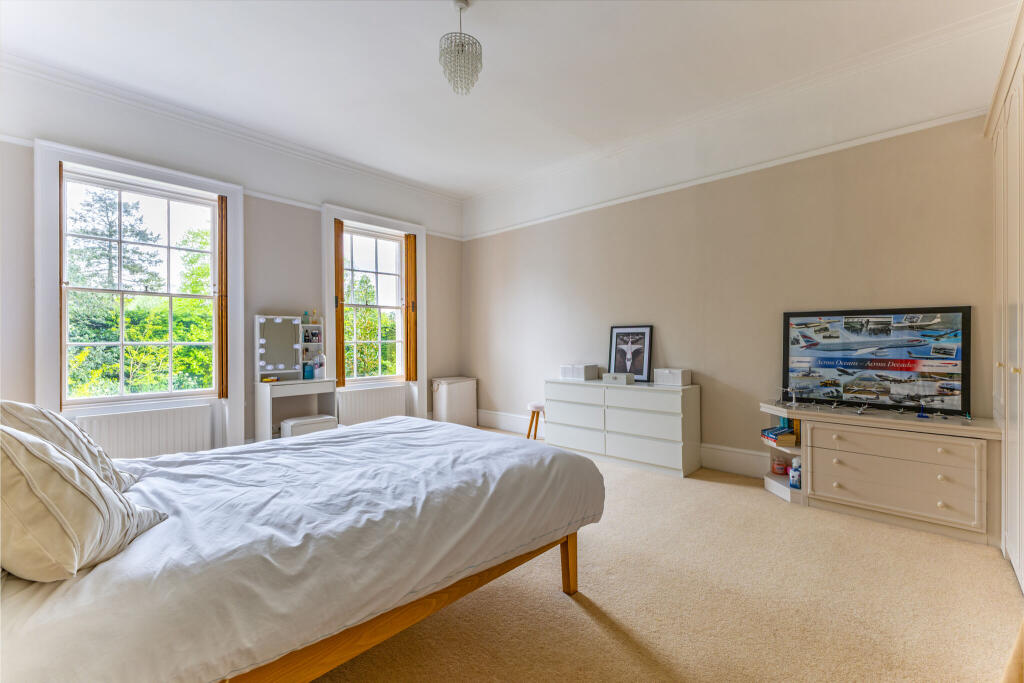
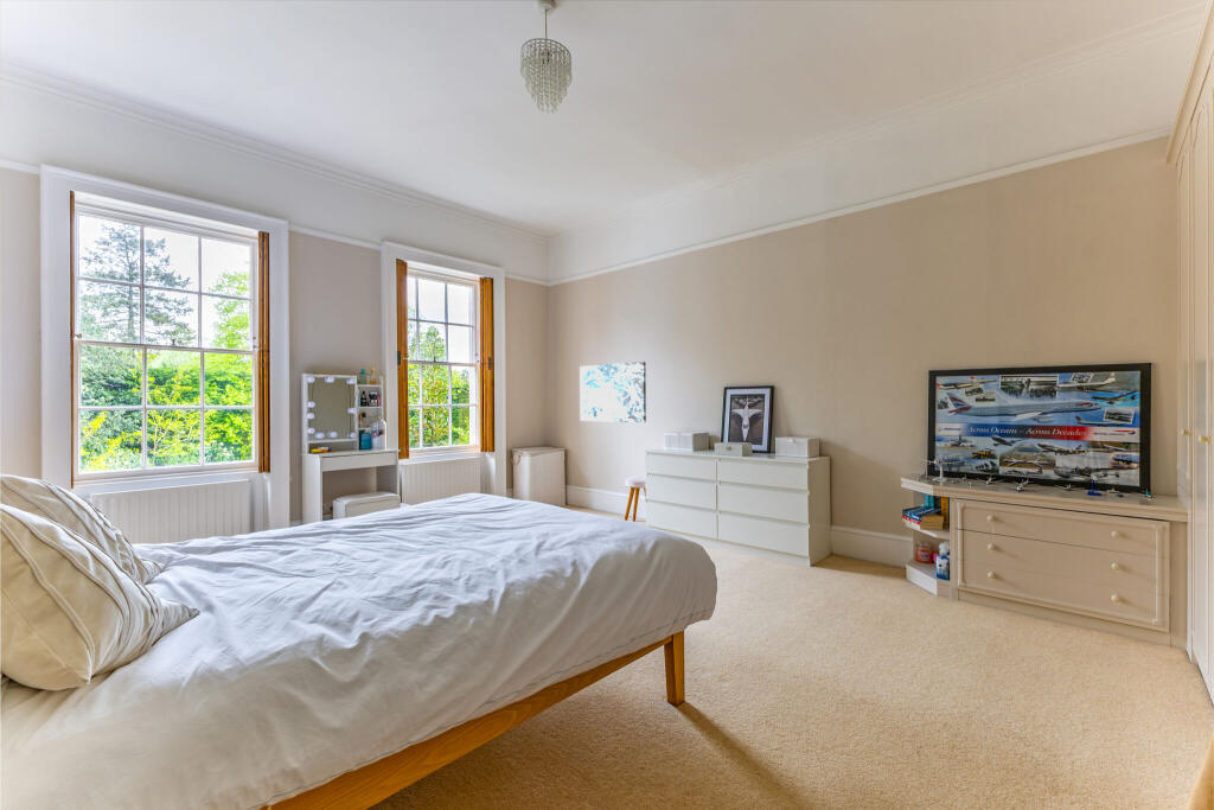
+ wall art [579,361,647,423]
